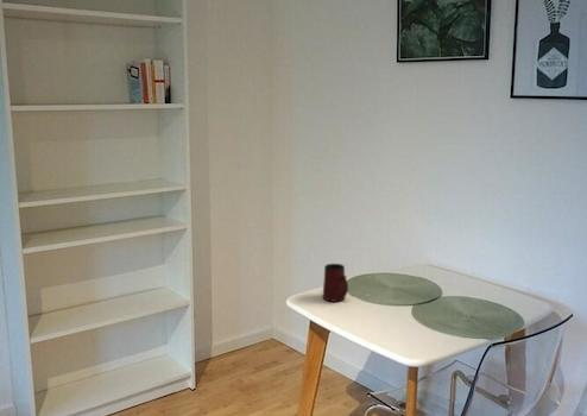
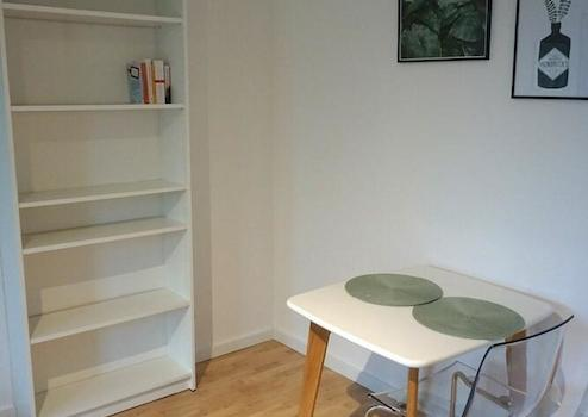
- mug [322,263,349,303]
